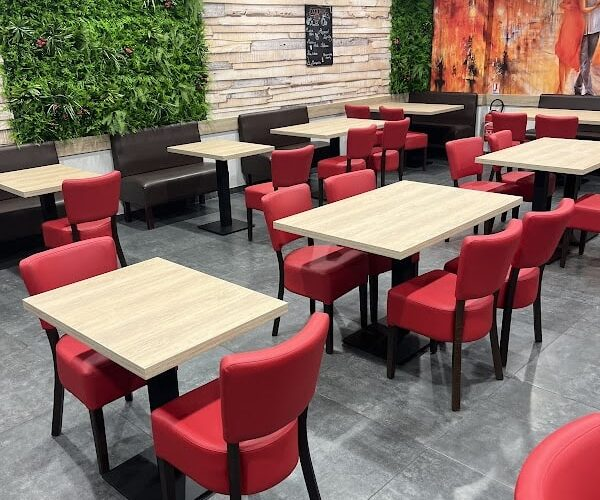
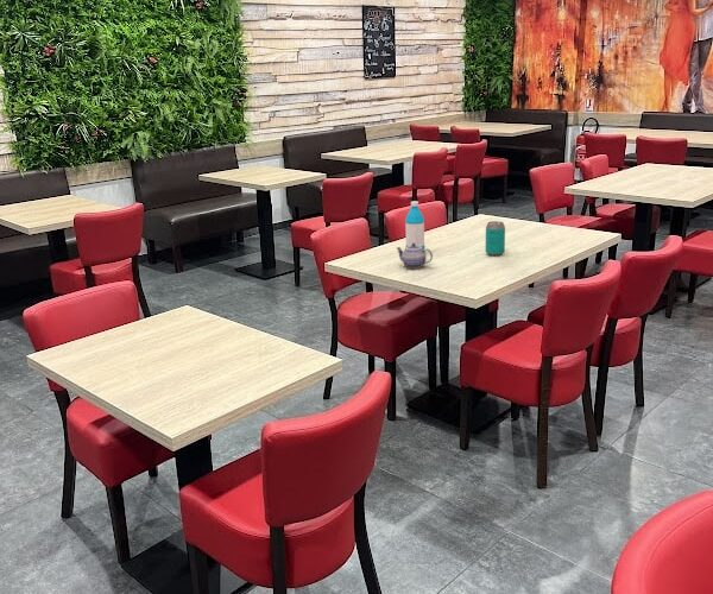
+ teapot [396,244,434,270]
+ water bottle [404,200,425,251]
+ beverage can [485,220,506,257]
